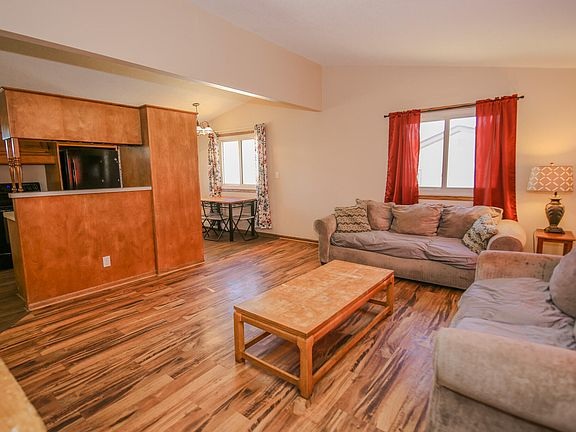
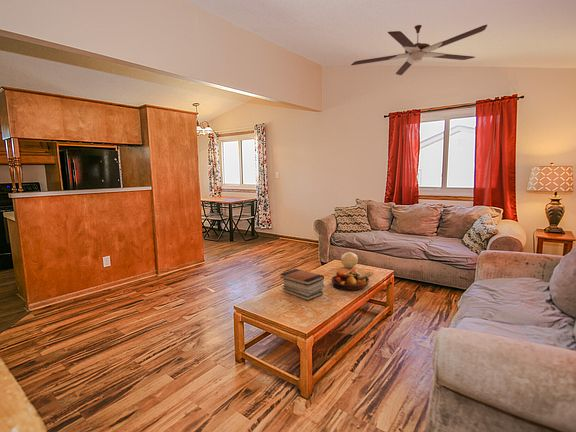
+ fruit bowl [330,269,374,292]
+ ceiling fan [350,24,488,76]
+ decorative ball [340,251,359,269]
+ book stack [279,268,325,302]
